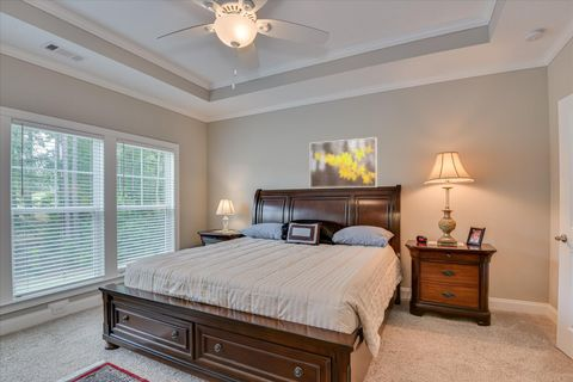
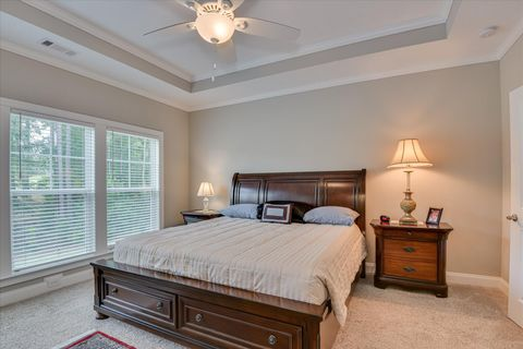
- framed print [309,136,378,189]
